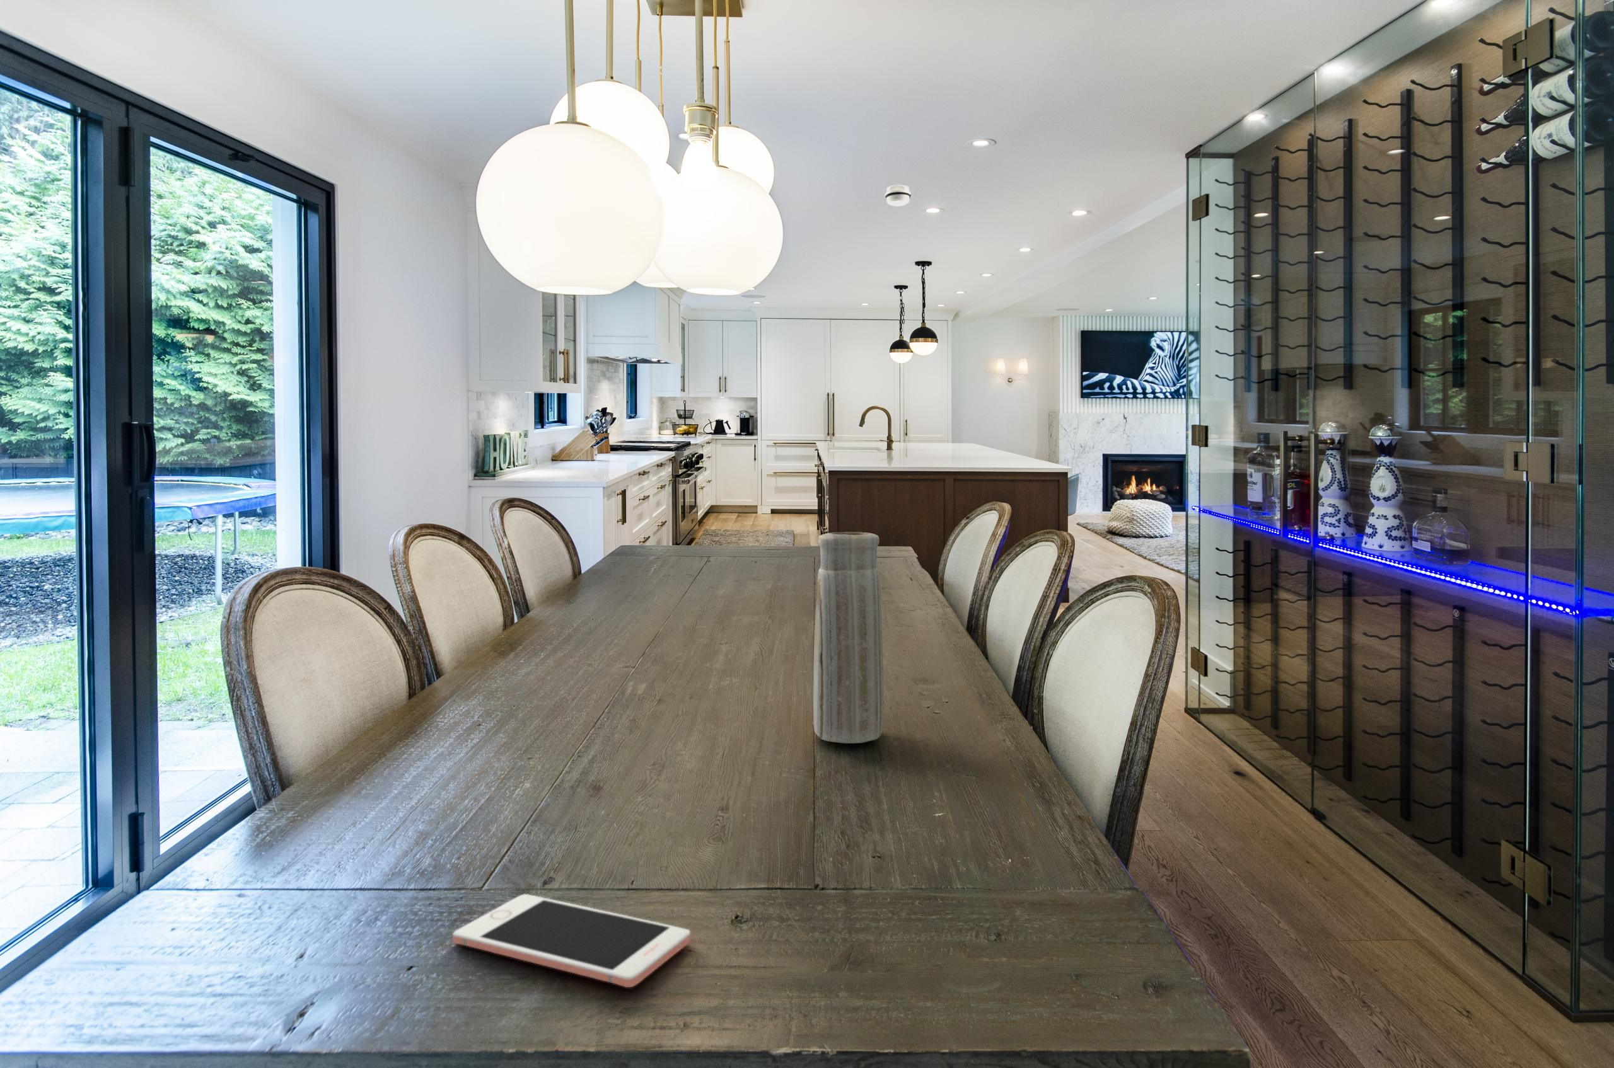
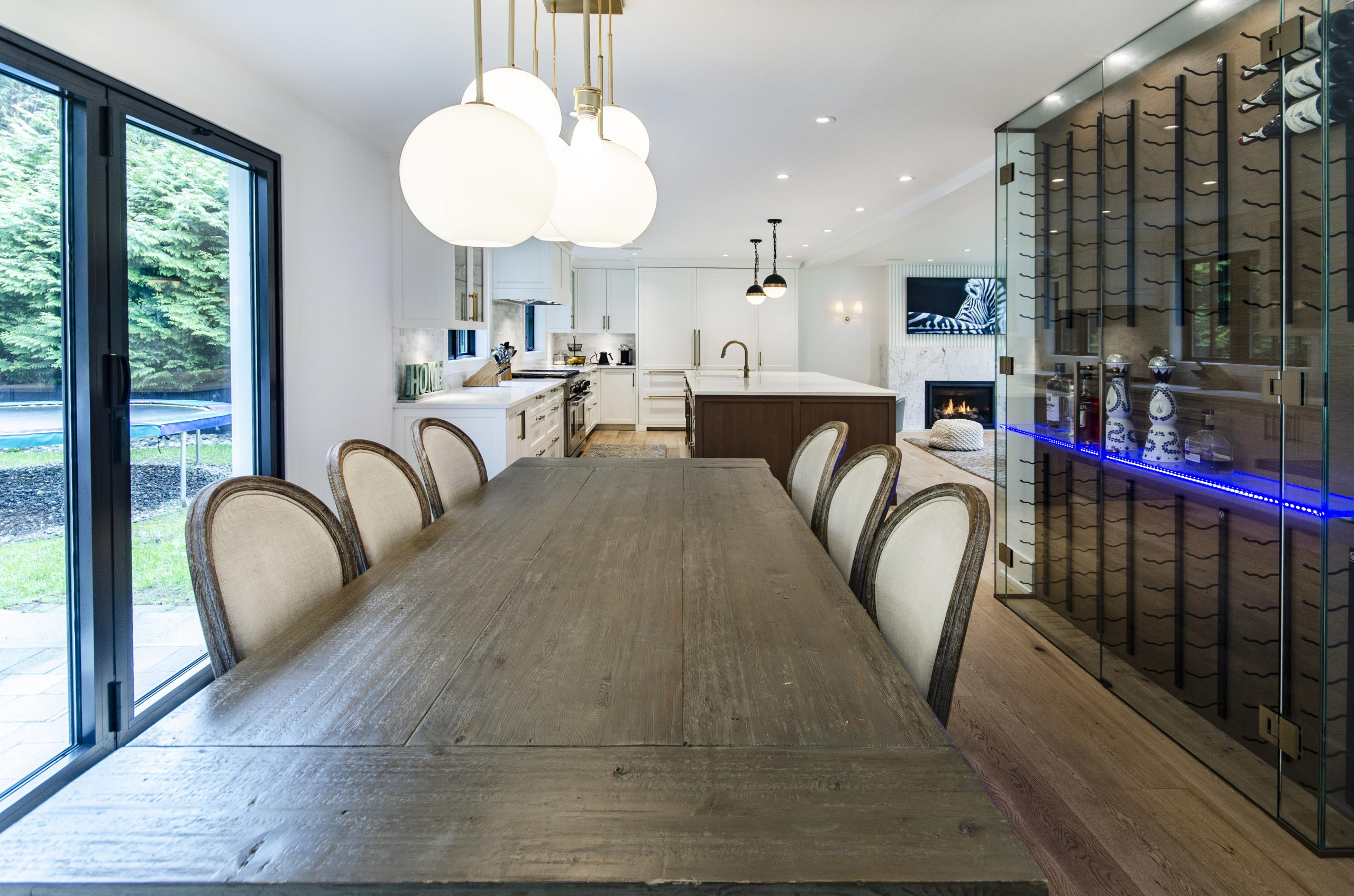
- cell phone [452,894,691,988]
- vase [813,532,884,744]
- smoke detector [884,185,912,207]
